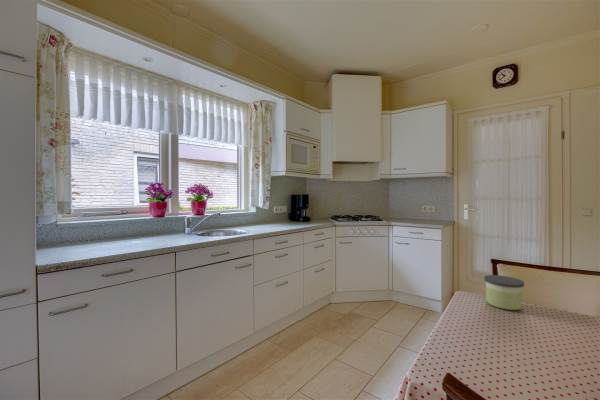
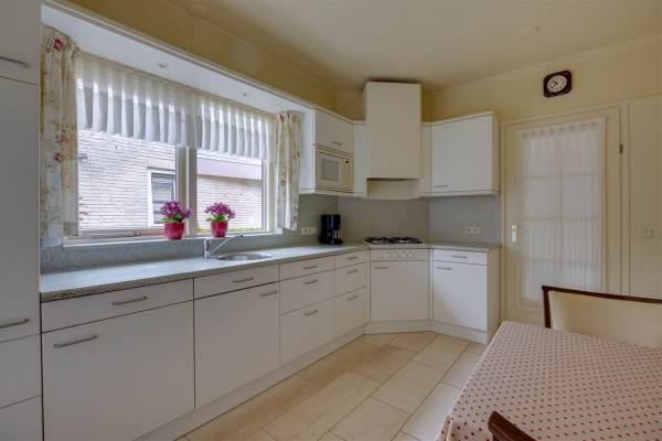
- candle [483,274,525,311]
